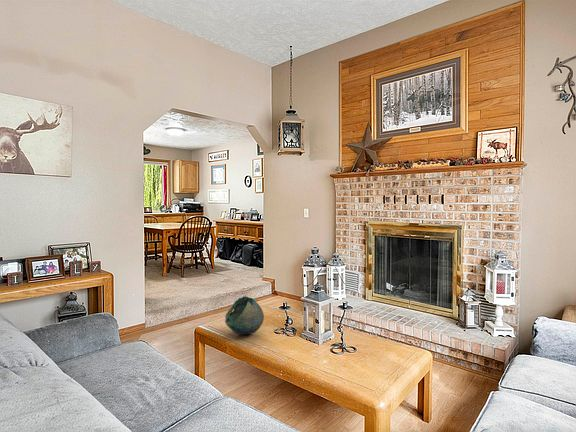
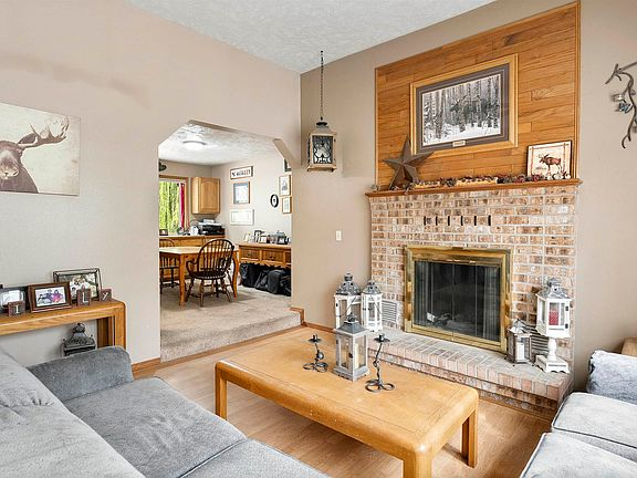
- decorative bowl [224,295,265,336]
